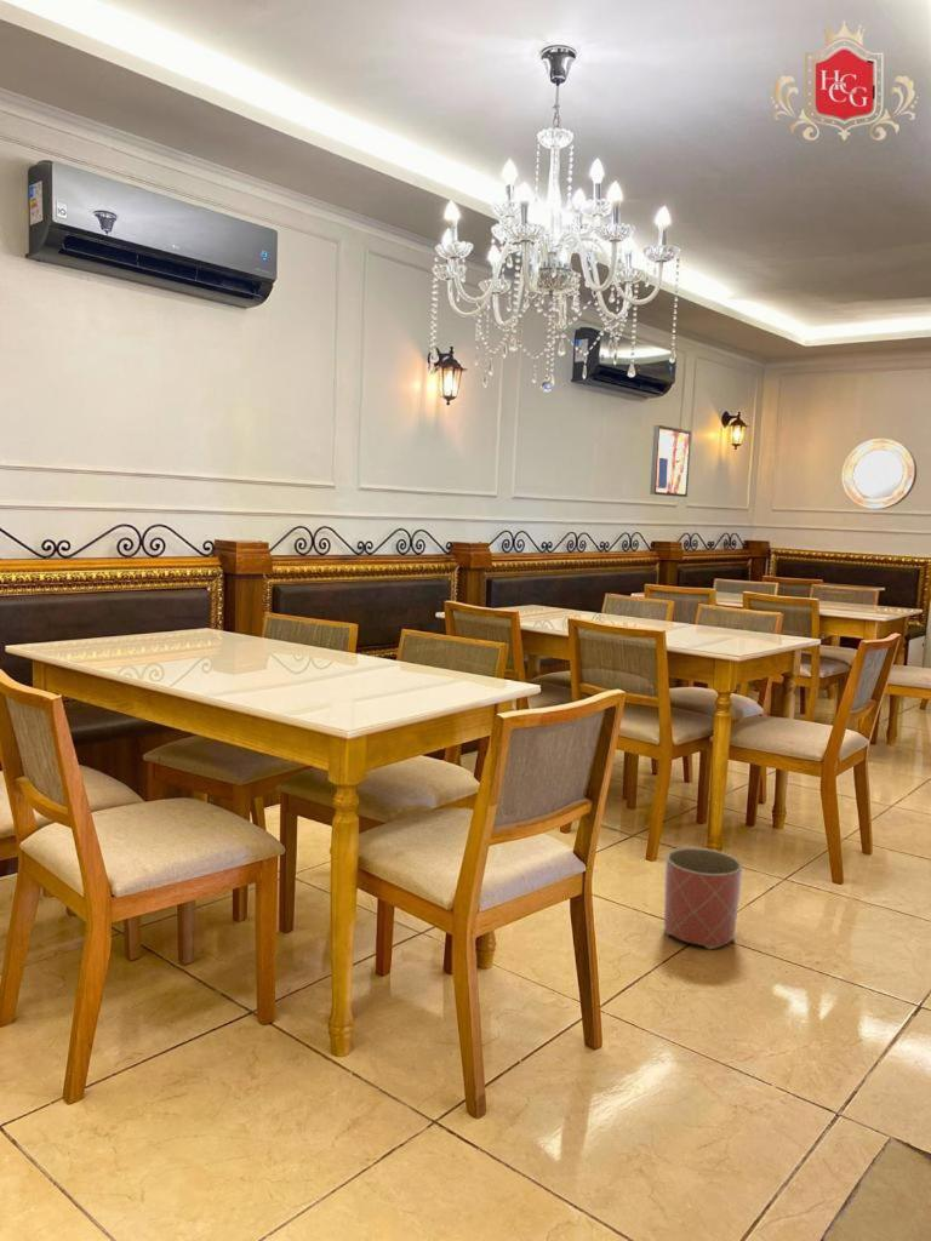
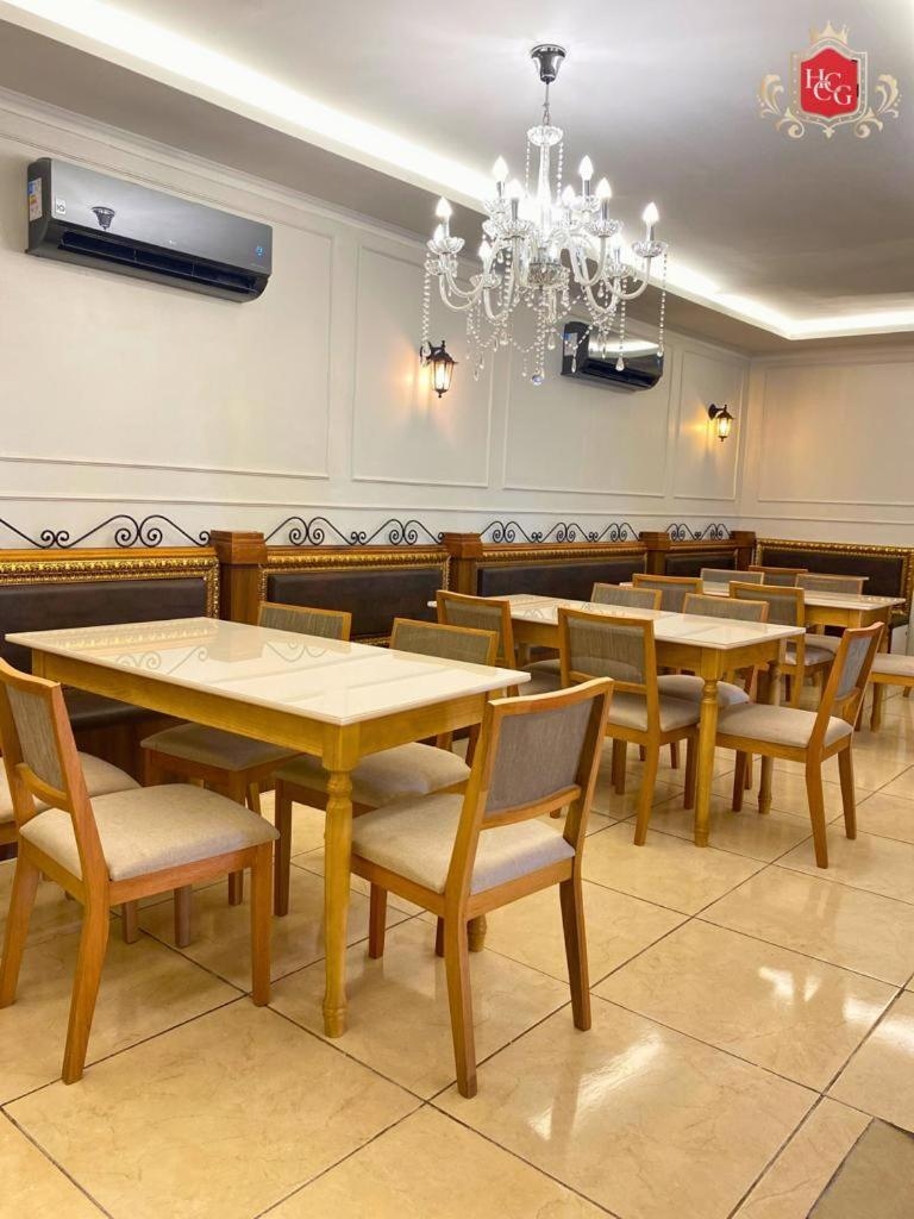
- wall art [649,424,692,498]
- planter [663,847,744,950]
- home mirror [841,438,918,510]
